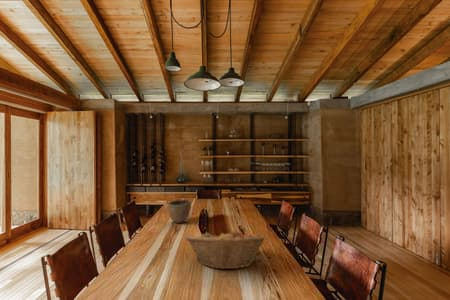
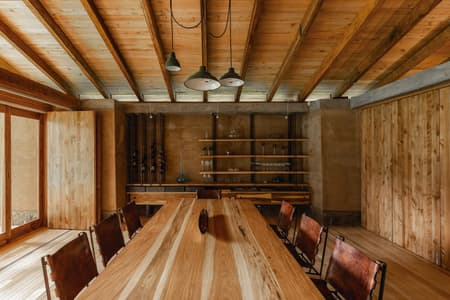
- fruit basket [185,228,266,271]
- bowl [166,199,192,224]
